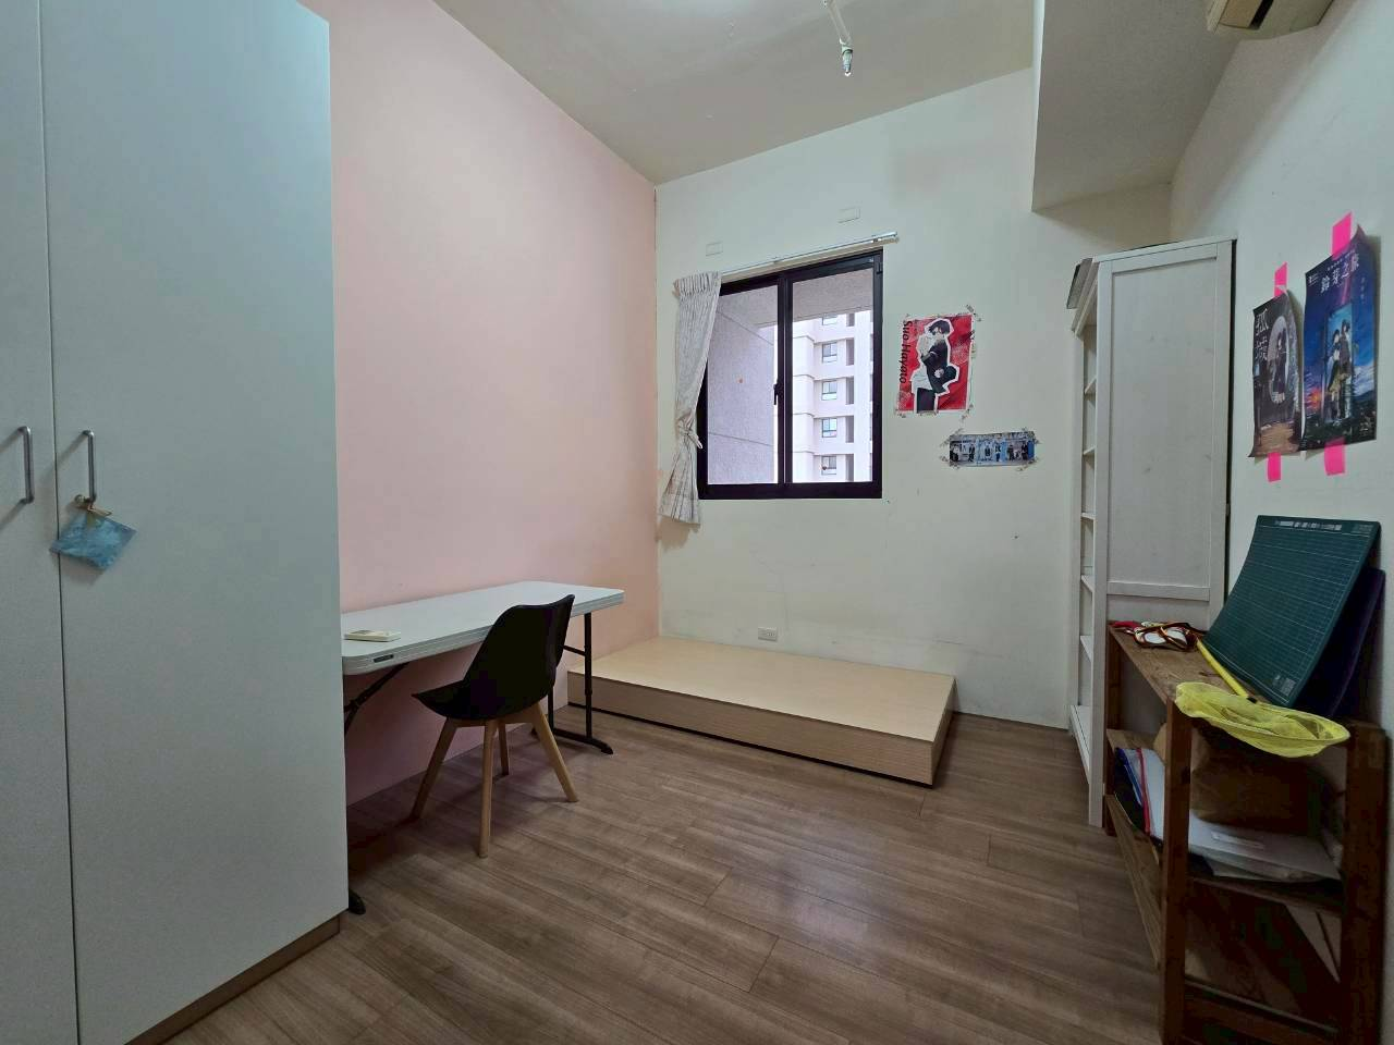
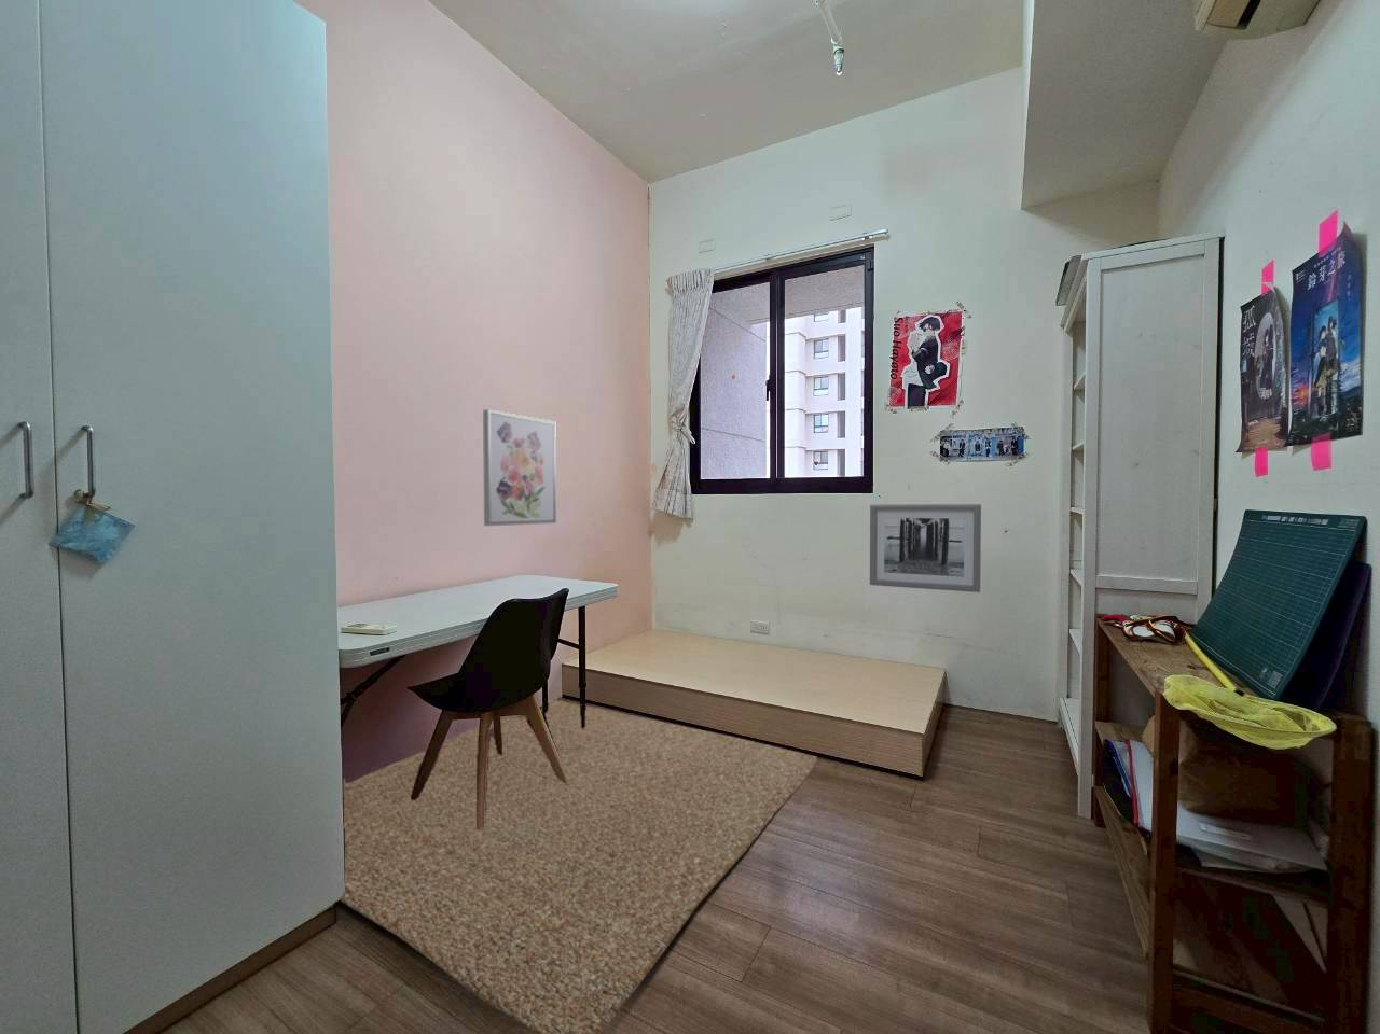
+ wall art [869,503,982,593]
+ wall art [482,408,557,527]
+ rug [338,698,818,1034]
